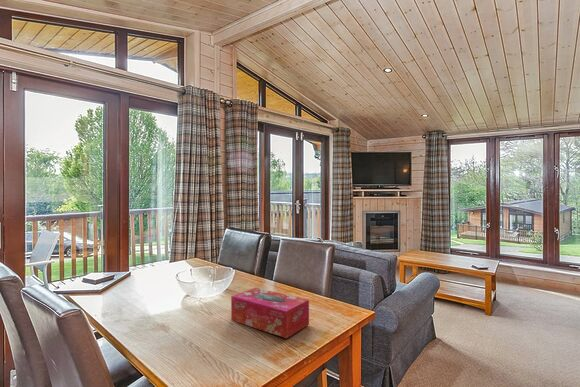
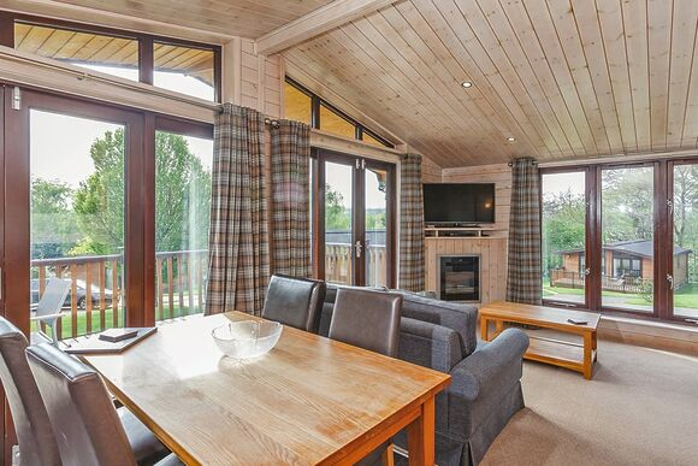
- tissue box [230,287,310,339]
